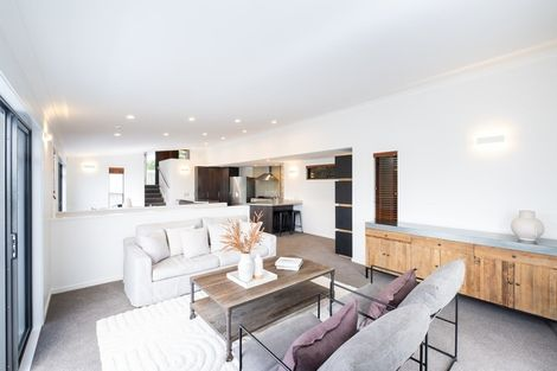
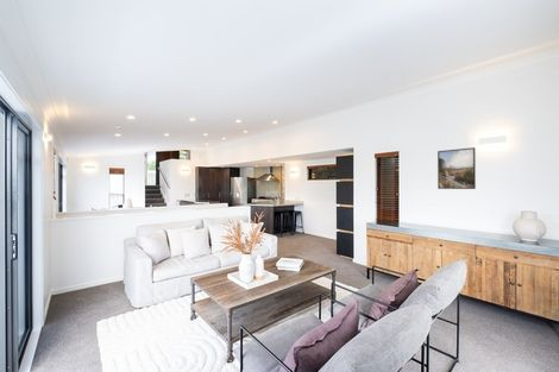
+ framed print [436,146,477,190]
